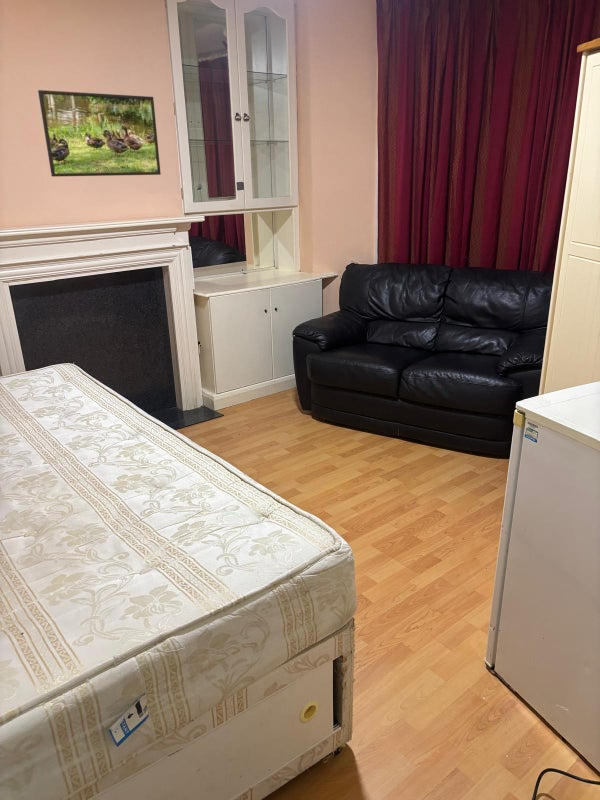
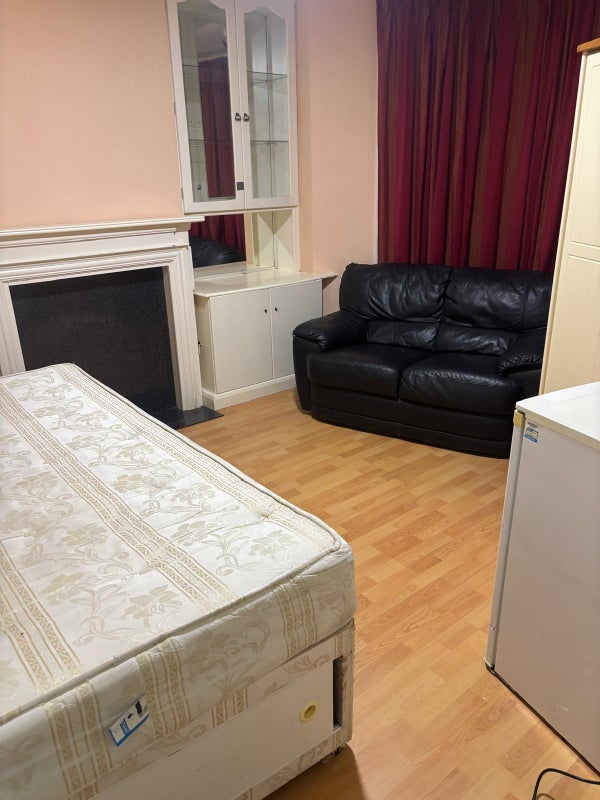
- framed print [37,89,162,178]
